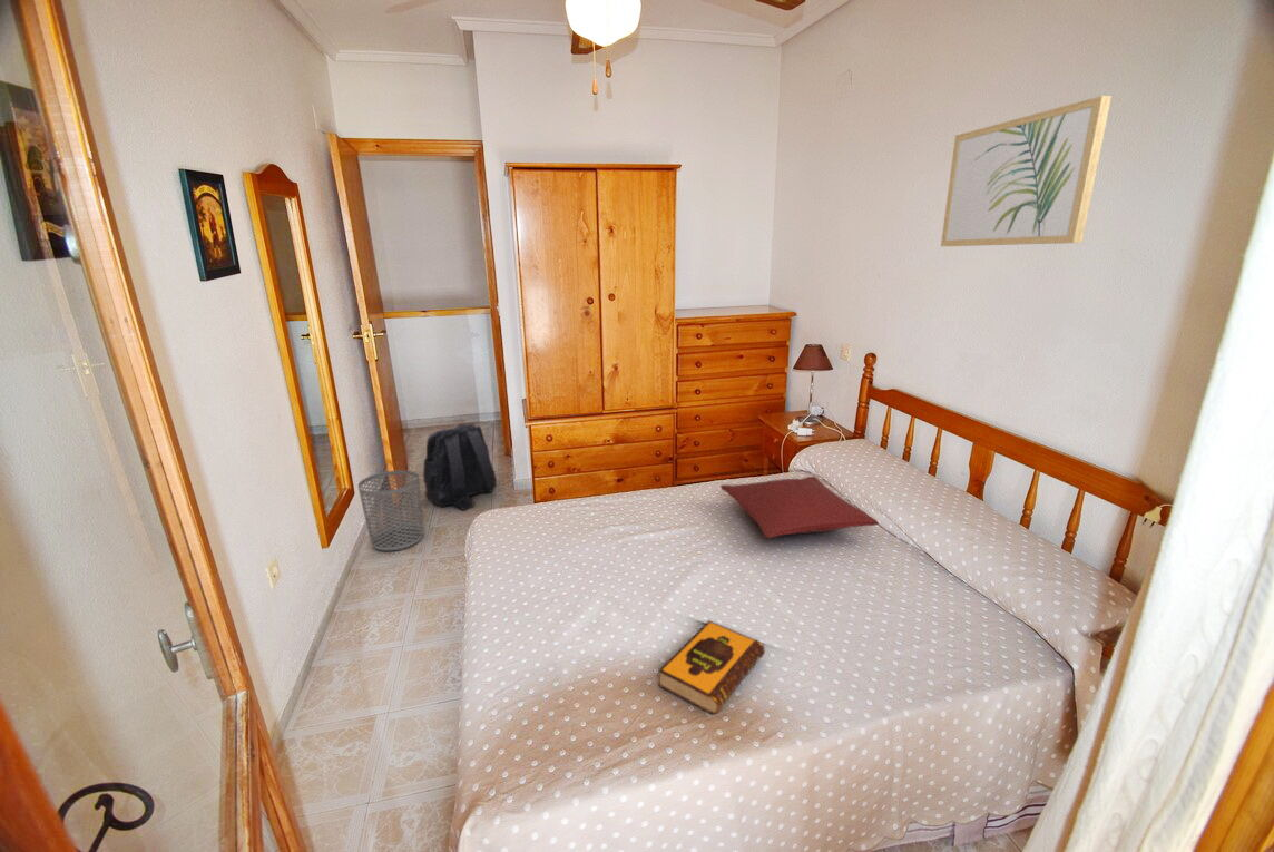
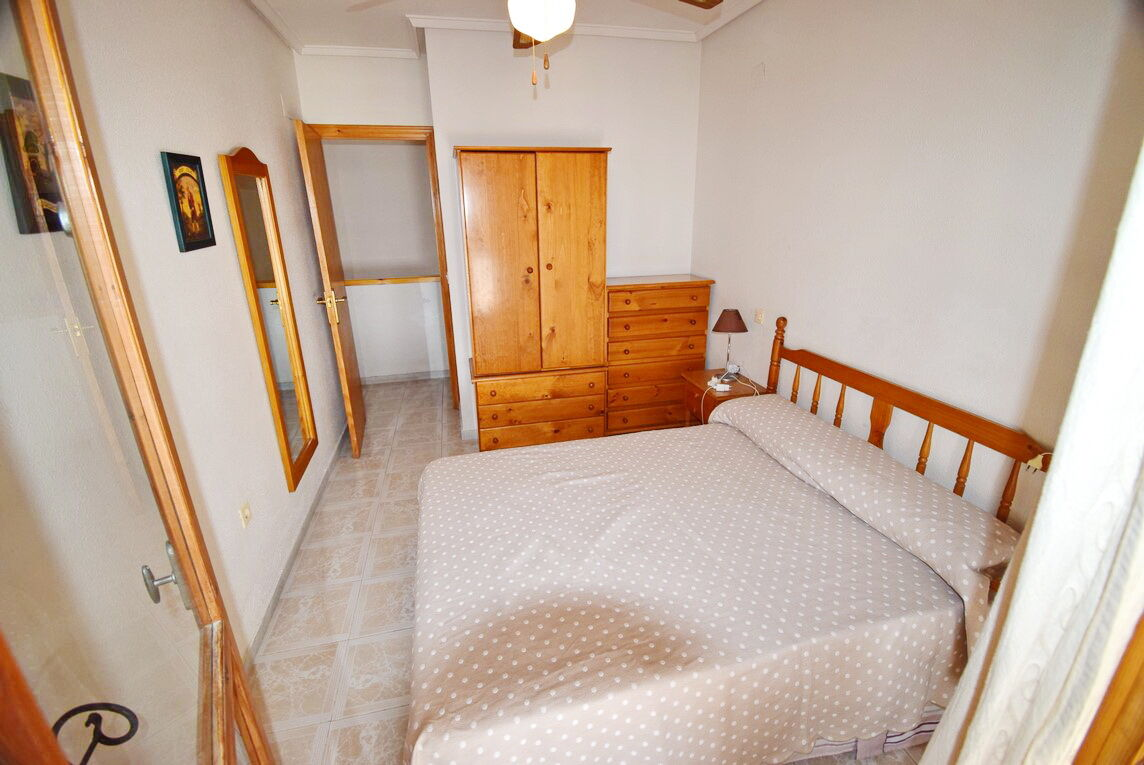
- pillow [719,476,880,539]
- waste bin [357,469,424,551]
- backpack [422,422,498,511]
- hardback book [657,619,765,715]
- wall art [940,95,1113,247]
